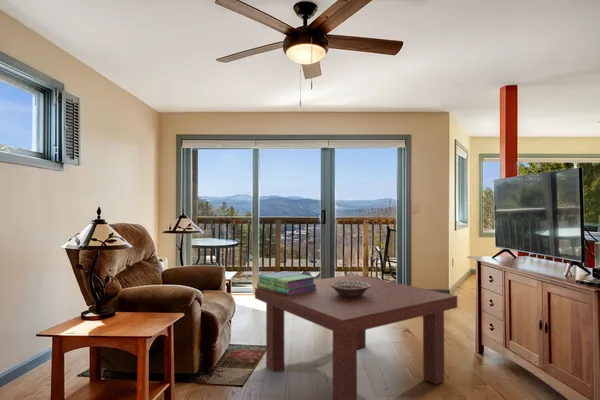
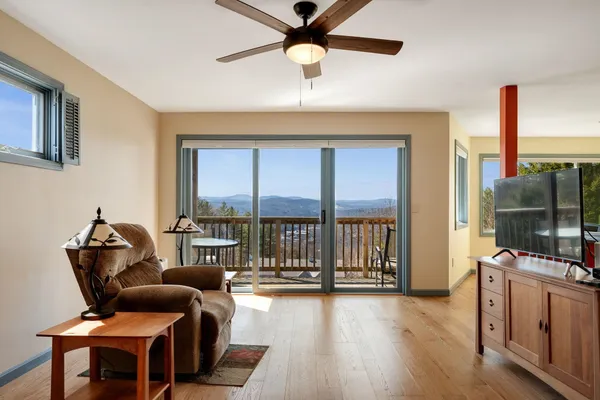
- decorative bowl [330,280,371,297]
- coffee table [254,274,458,400]
- stack of books [256,270,317,295]
